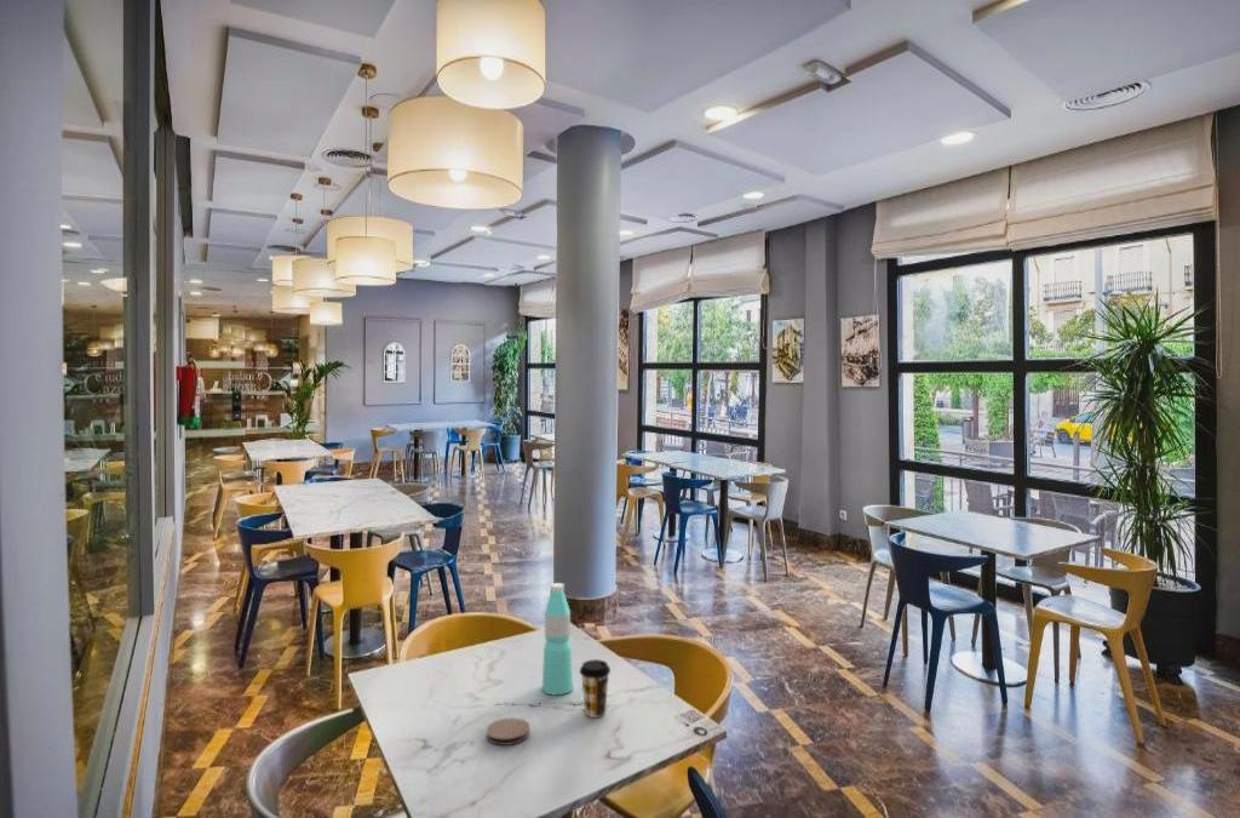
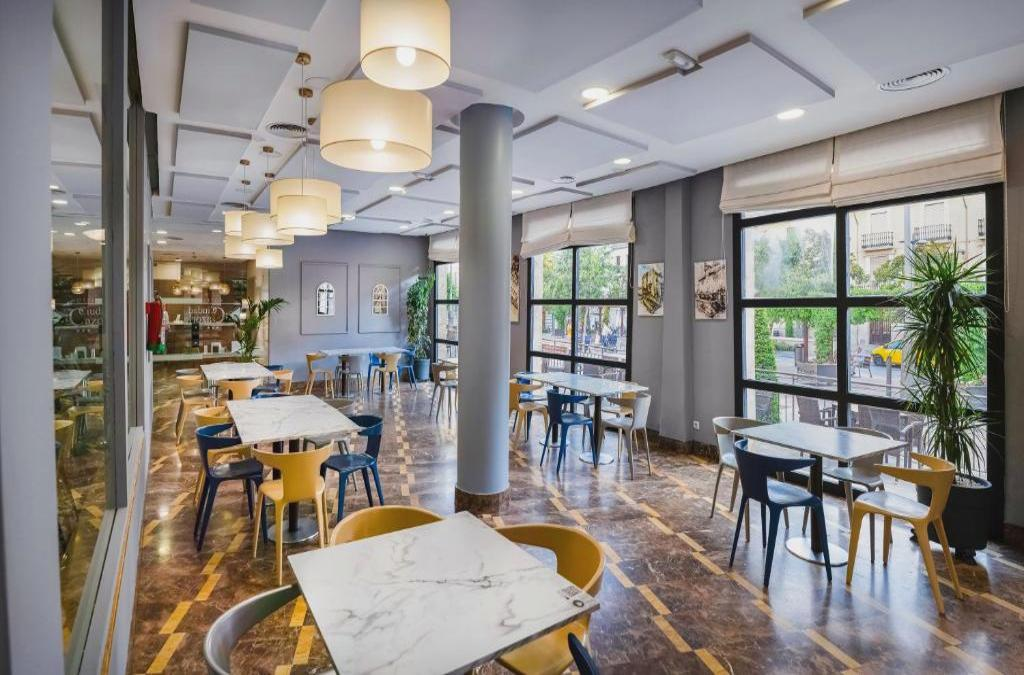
- coaster [486,716,530,747]
- water bottle [541,582,574,696]
- coffee cup [579,658,612,719]
